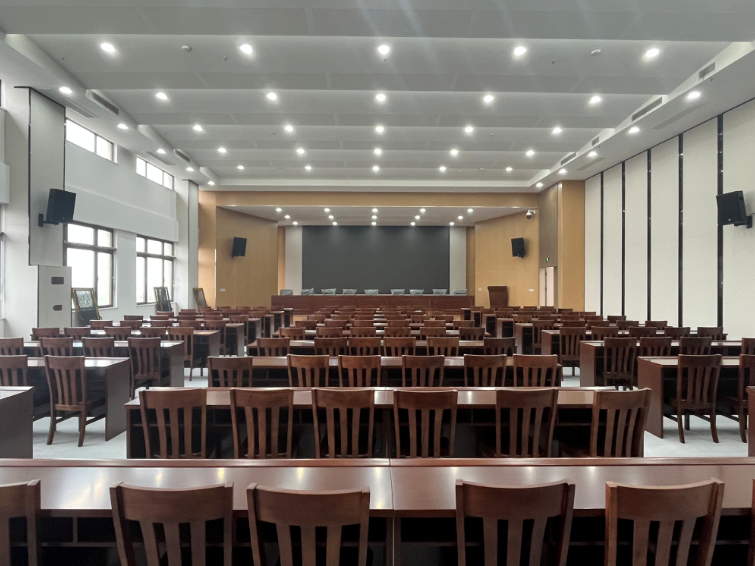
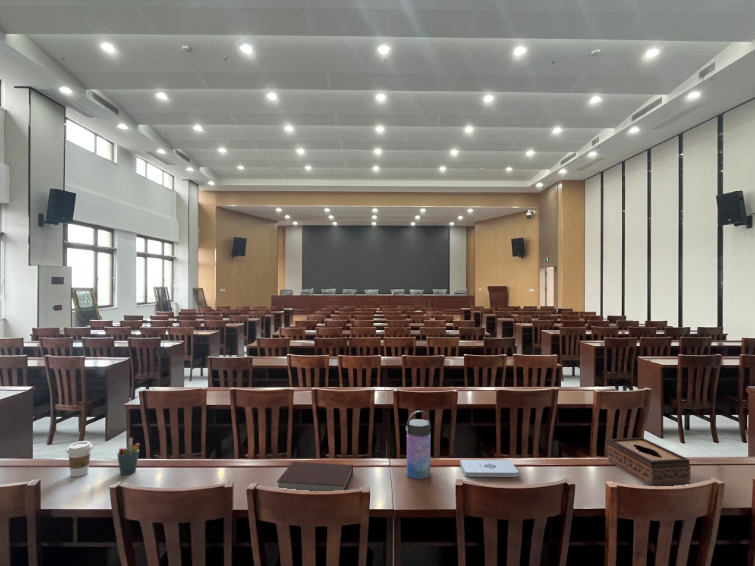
+ notebook [276,461,354,492]
+ water bottle [405,410,432,480]
+ coffee cup [65,440,94,478]
+ pen holder [116,437,140,476]
+ notepad [459,459,519,478]
+ tissue box [607,437,692,487]
